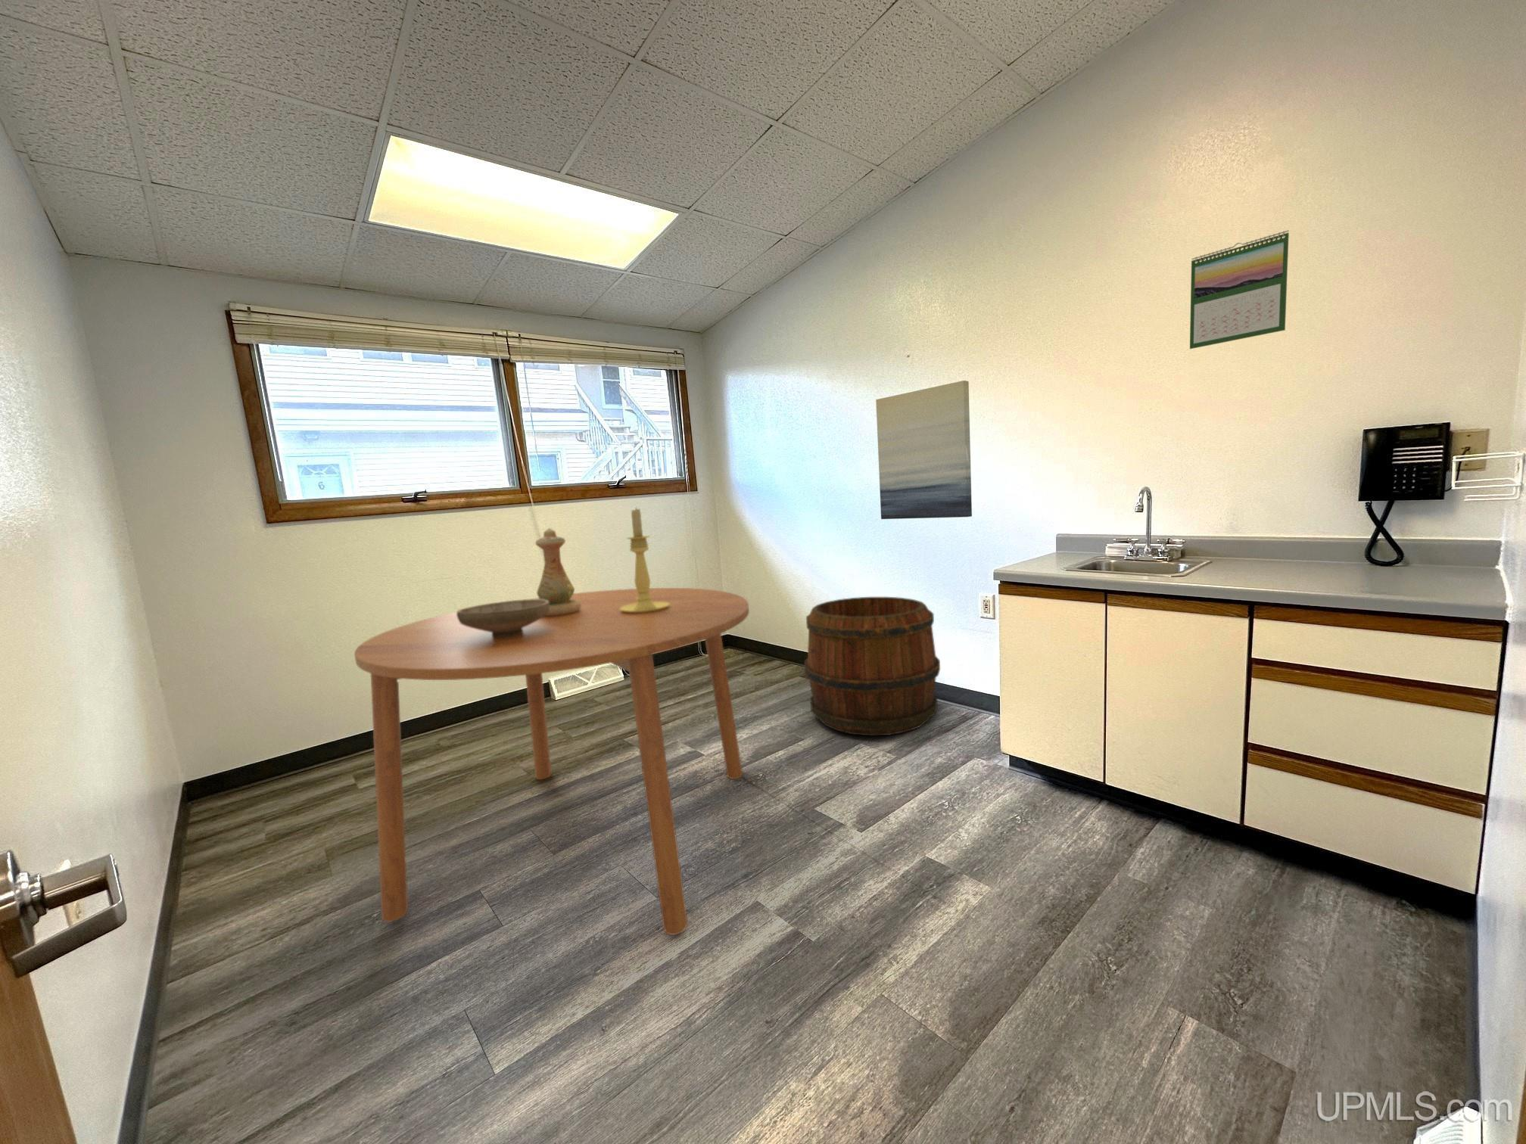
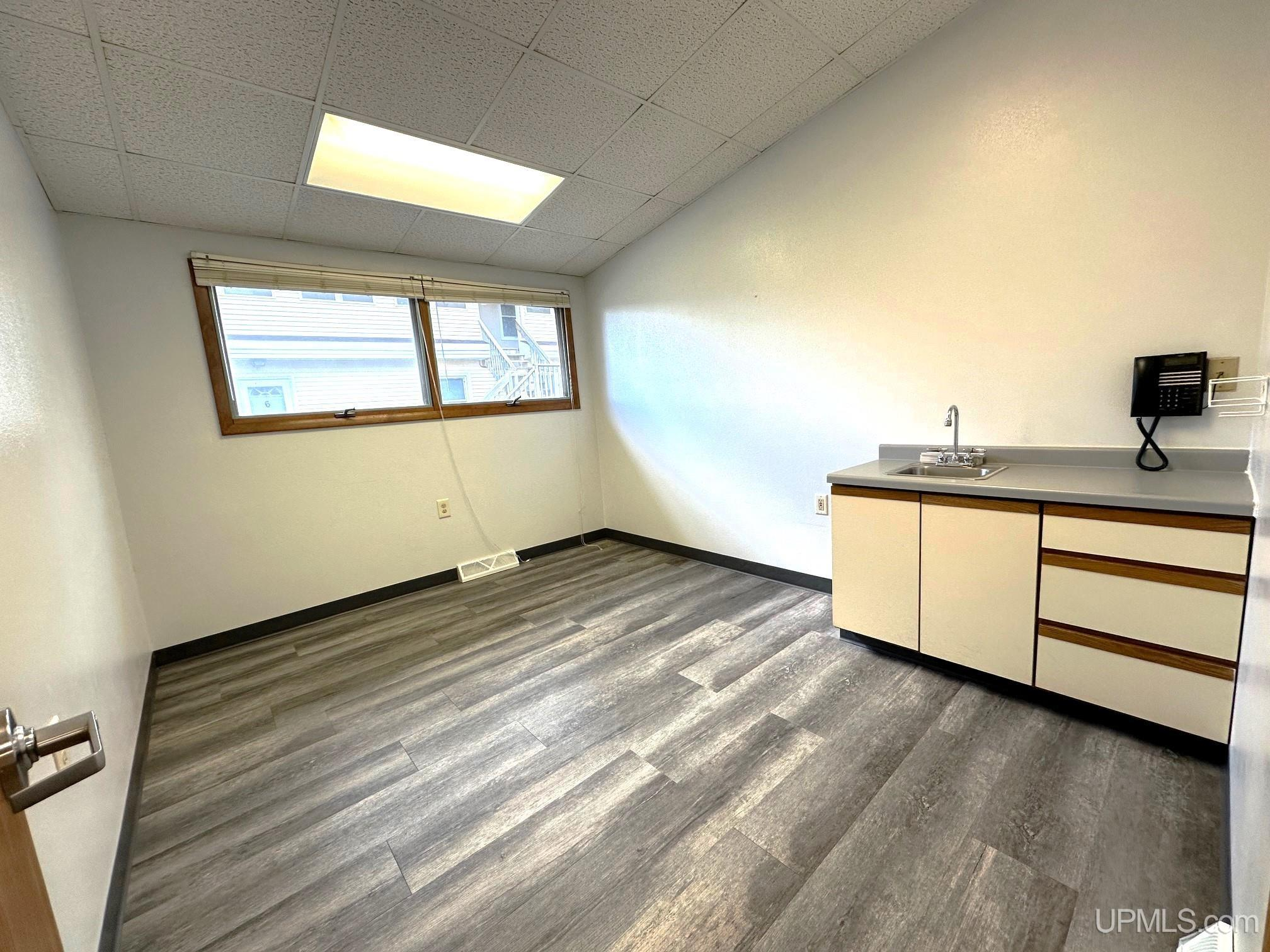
- wall art [875,380,972,520]
- bowl [457,598,549,637]
- dining table [353,588,750,936]
- calendar [1190,230,1289,350]
- candle holder [620,506,670,614]
- barrel [804,596,941,737]
- vase [535,526,582,616]
